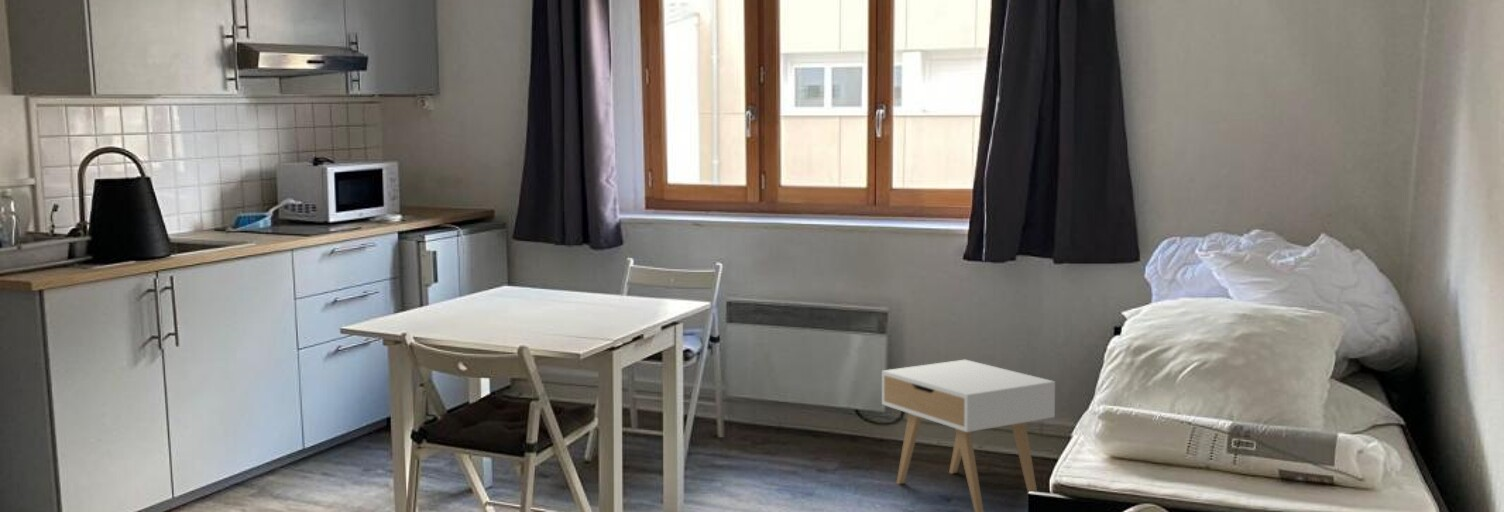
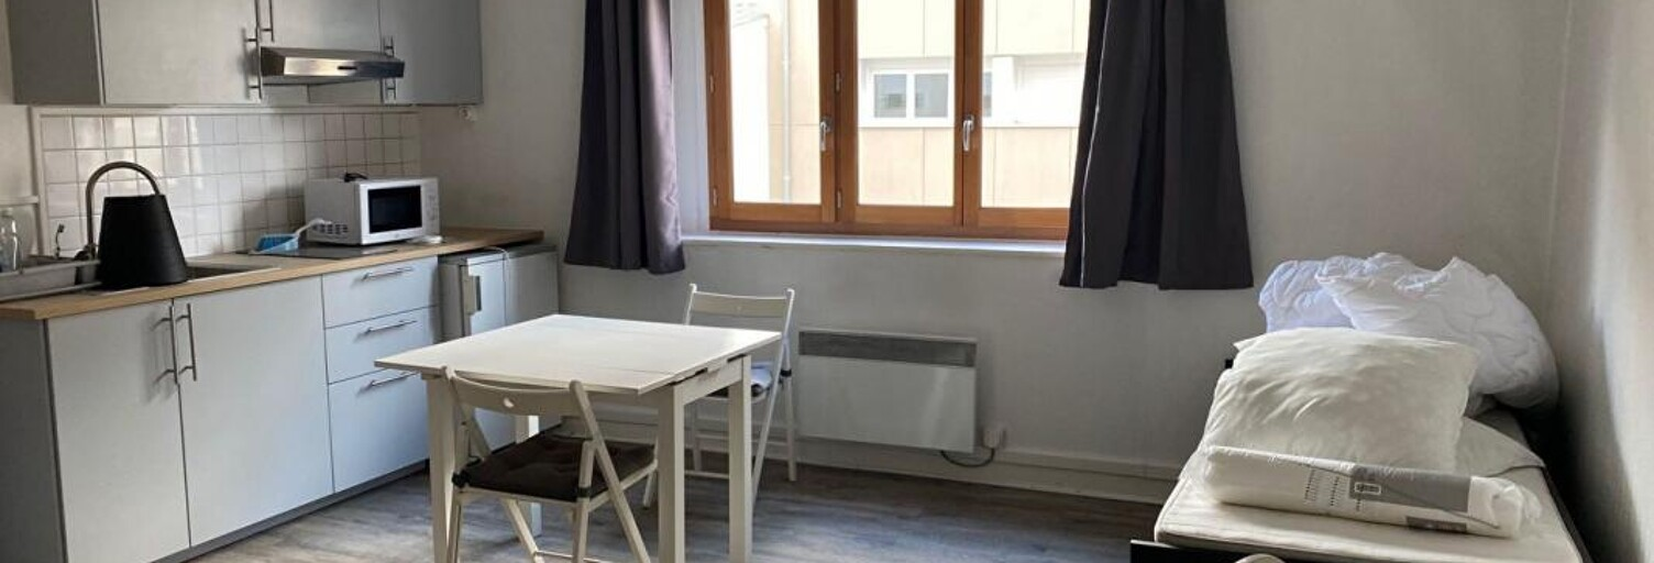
- nightstand [881,359,1056,512]
